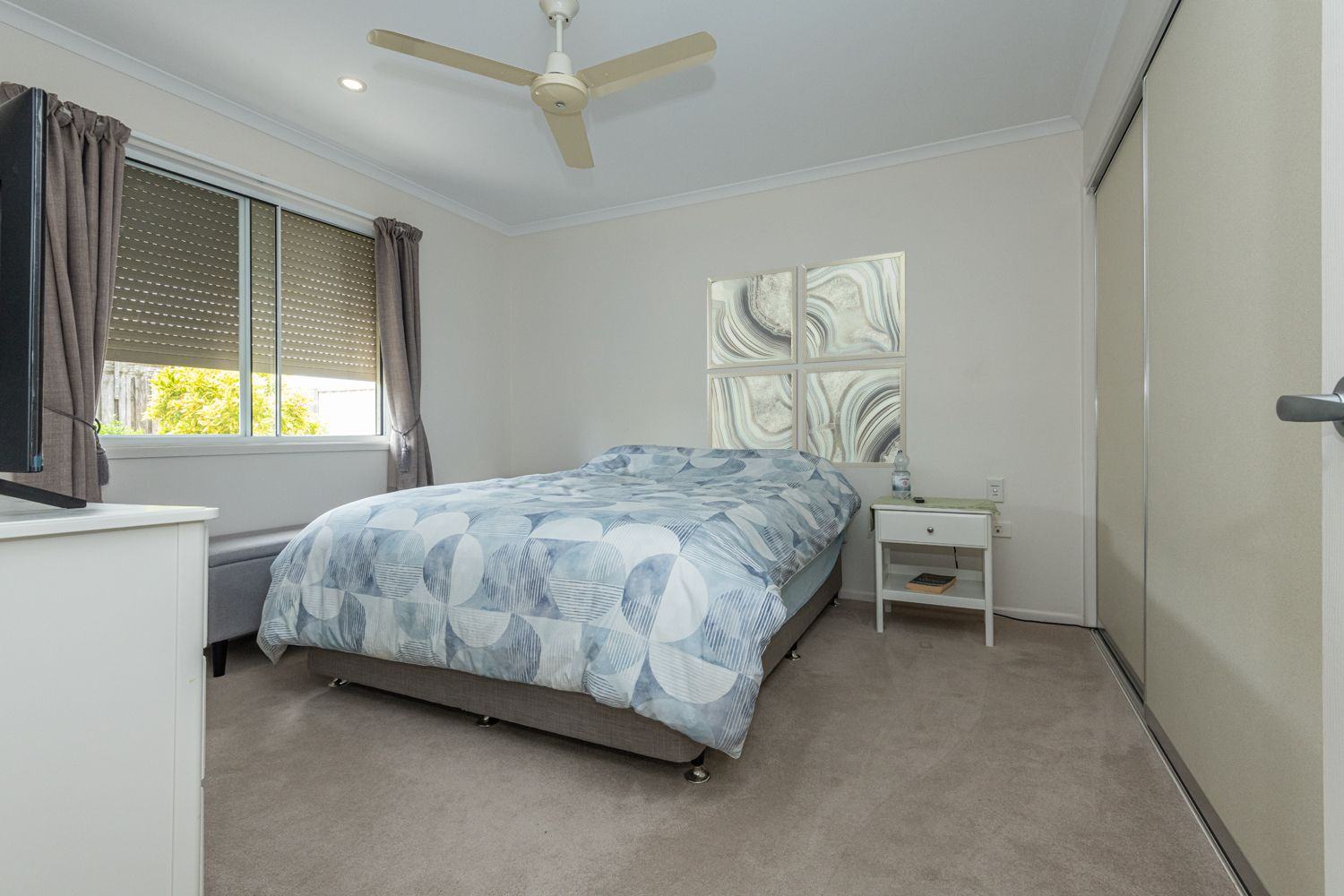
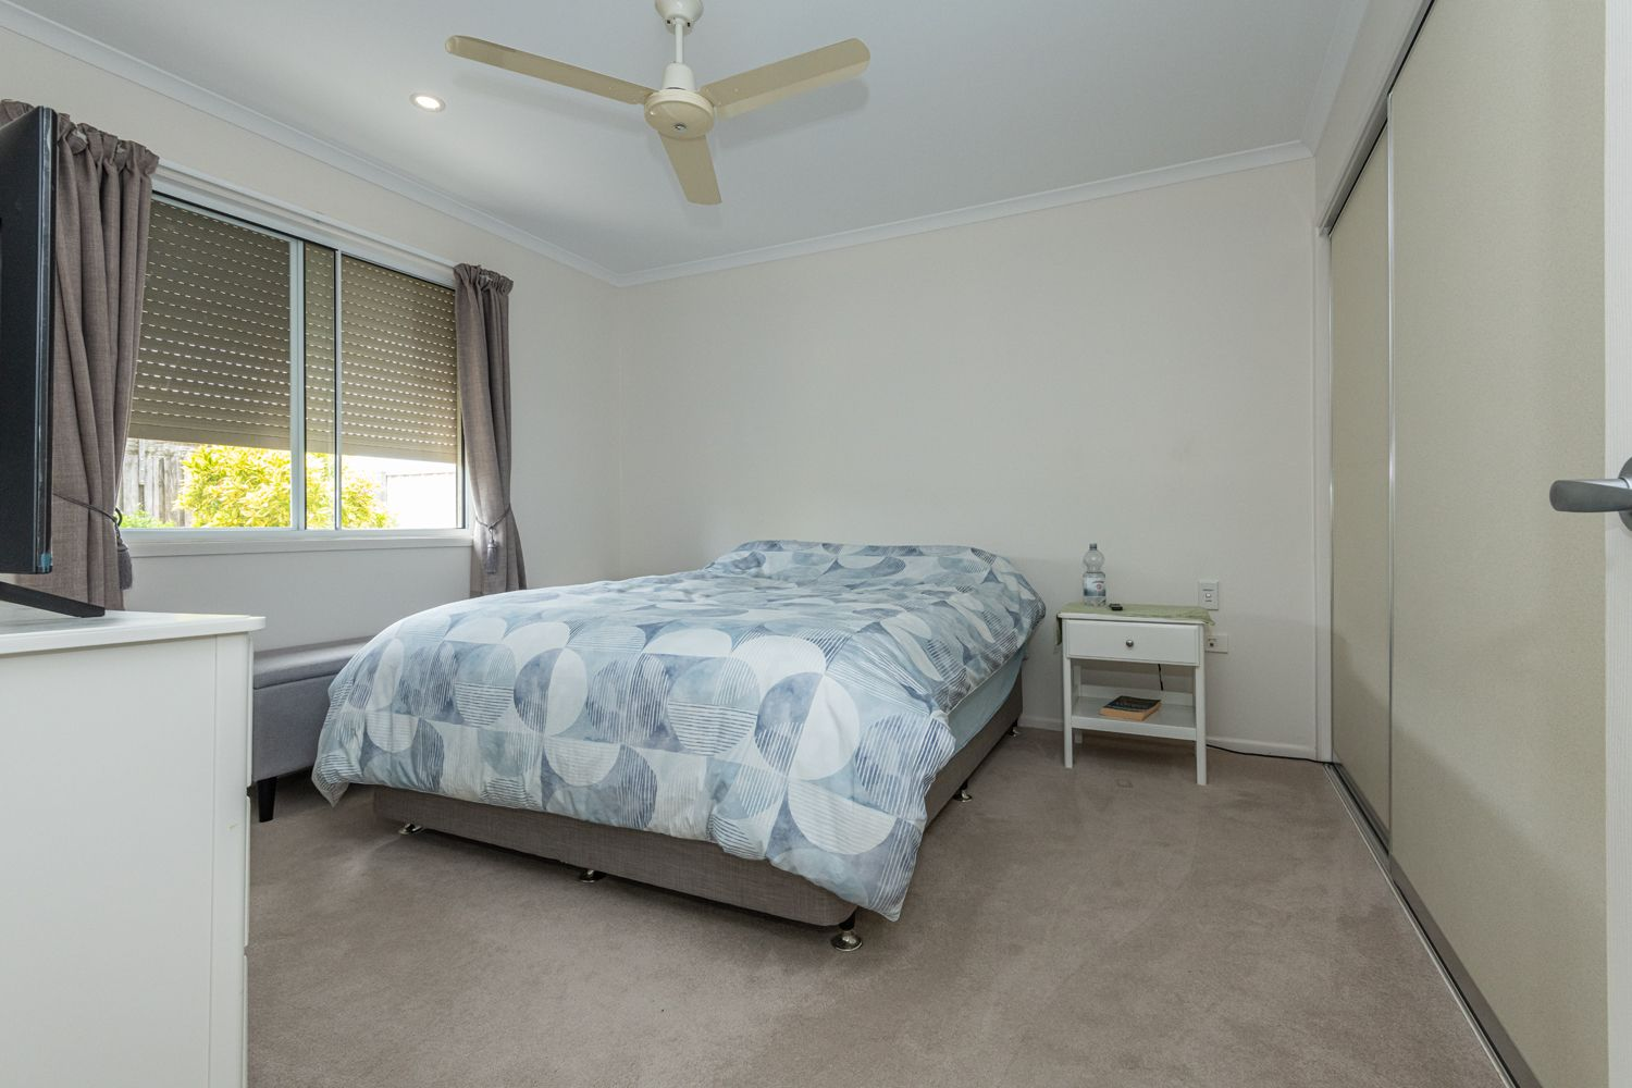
- wall art [706,250,907,469]
